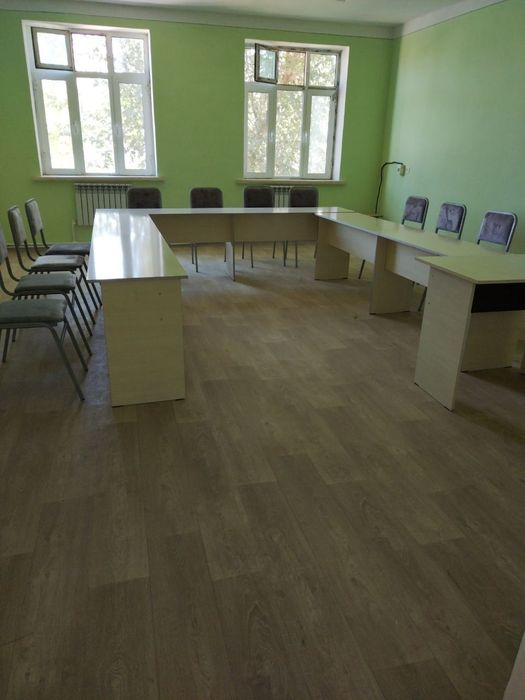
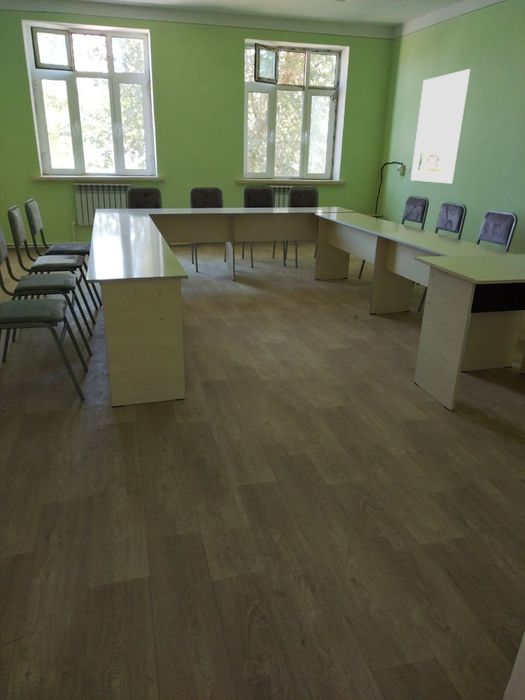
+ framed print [410,68,471,185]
